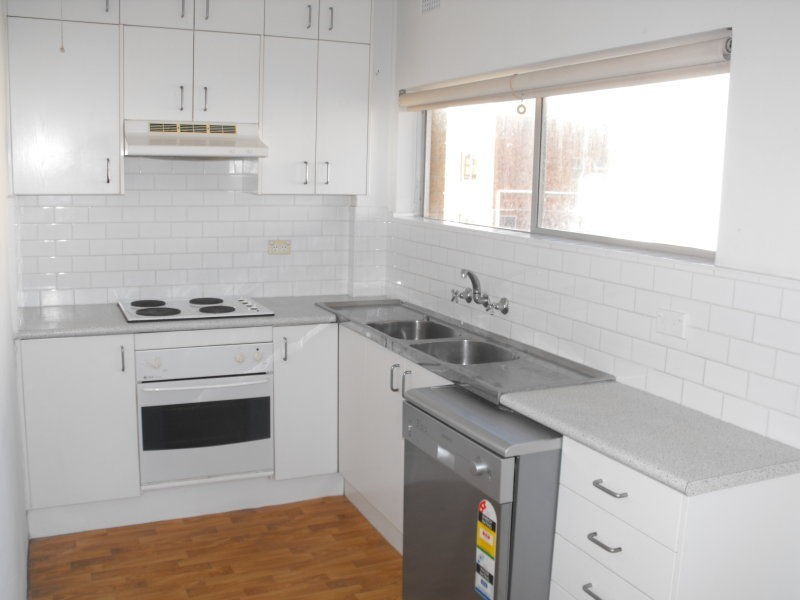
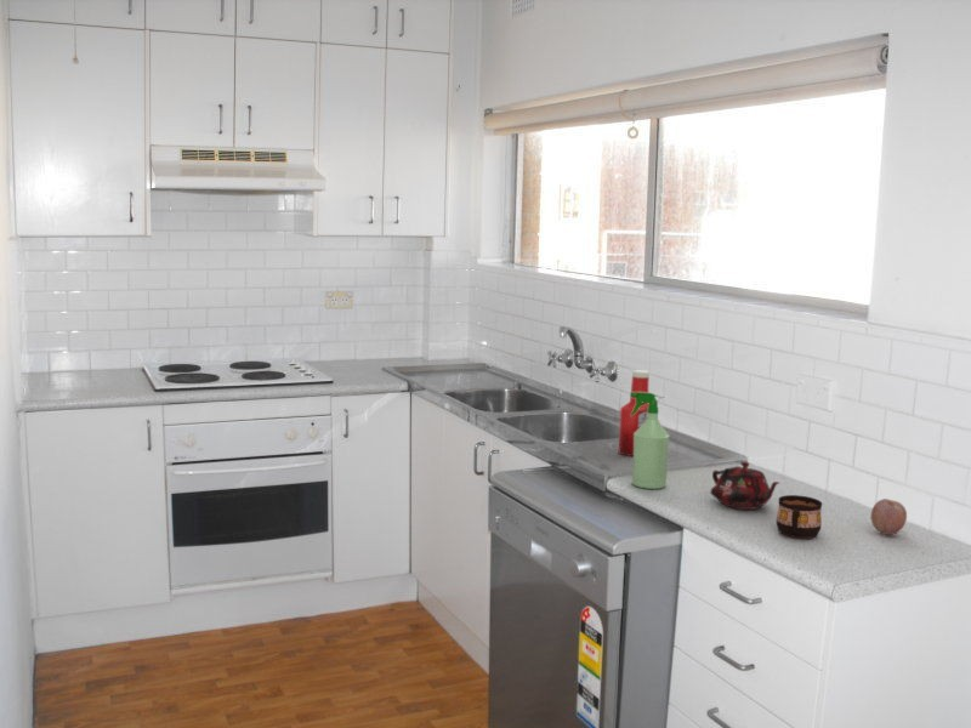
+ cup [776,494,823,540]
+ soap bottle [618,369,651,457]
+ teapot [709,460,780,511]
+ fruit [870,497,908,536]
+ spray bottle [629,392,671,490]
